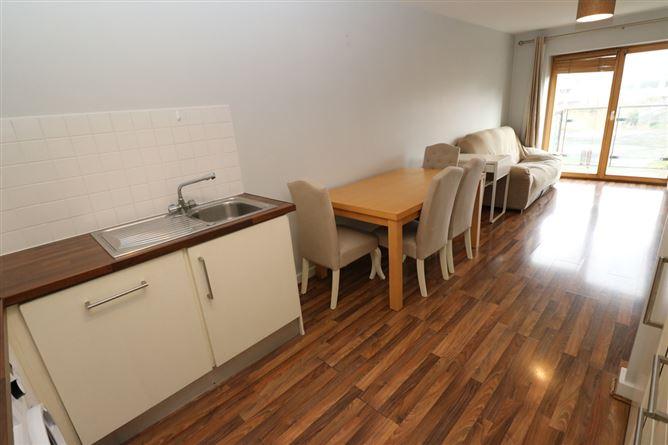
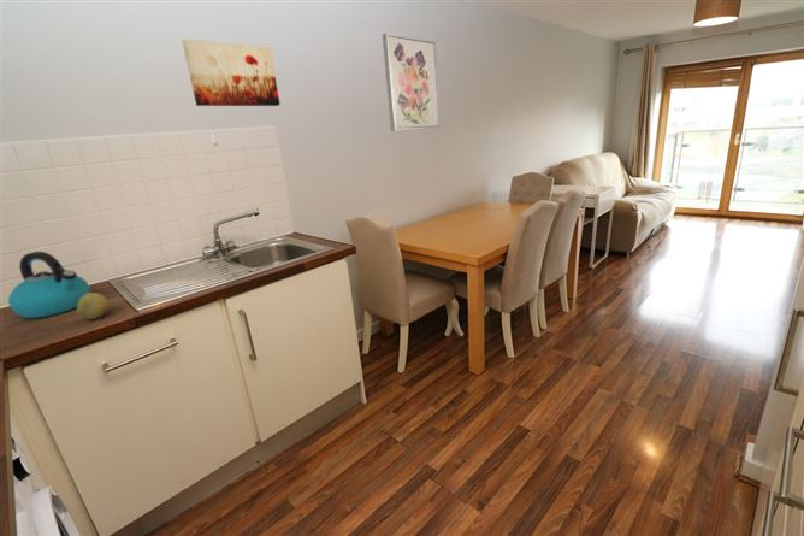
+ fruit [76,291,111,320]
+ kettle [7,251,90,319]
+ wall art [181,37,282,107]
+ wall art [382,31,442,132]
